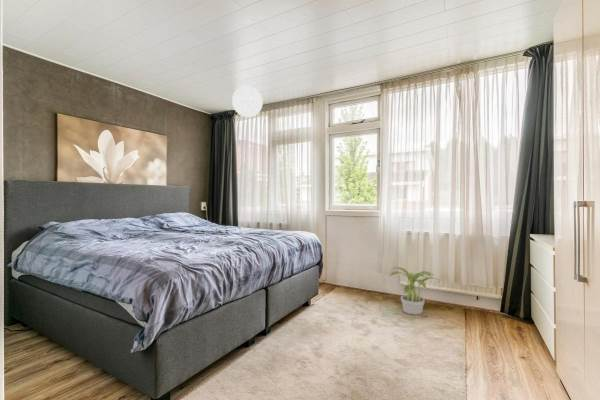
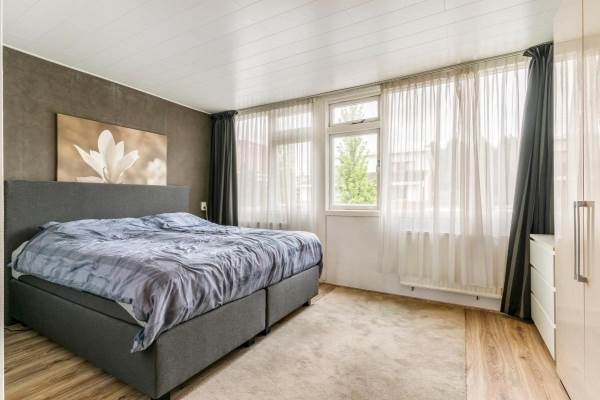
- ceiling light [231,85,264,118]
- potted plant [388,266,439,316]
